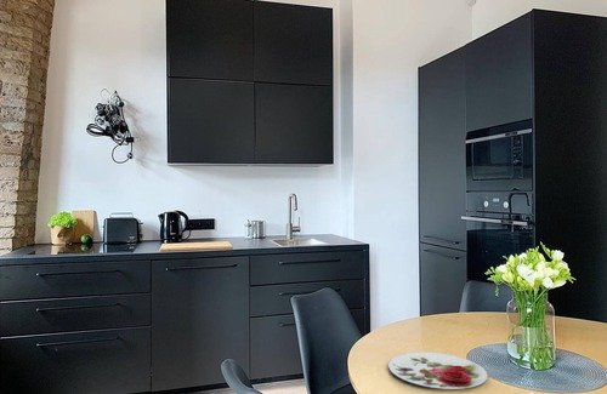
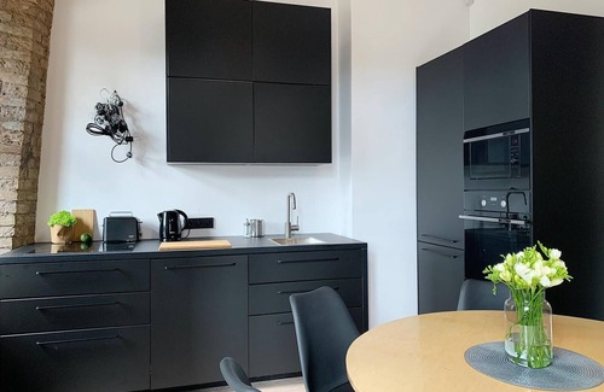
- plate [387,352,488,390]
